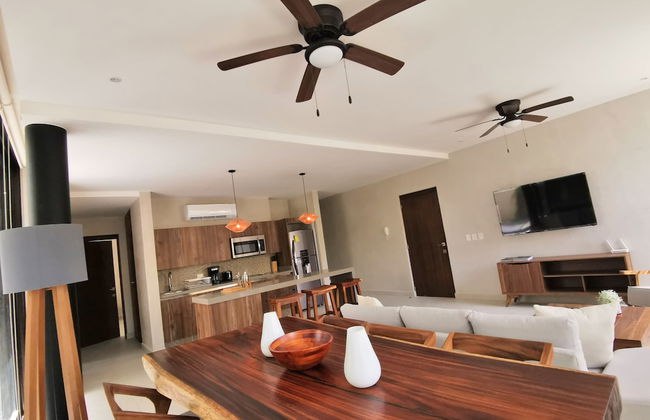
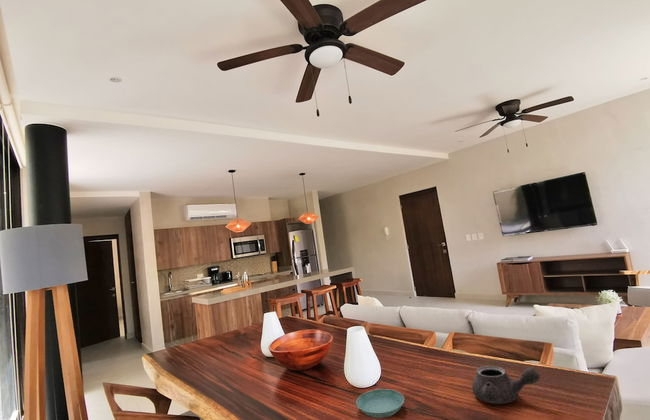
+ saucer [355,388,405,419]
+ teapot [471,365,541,405]
